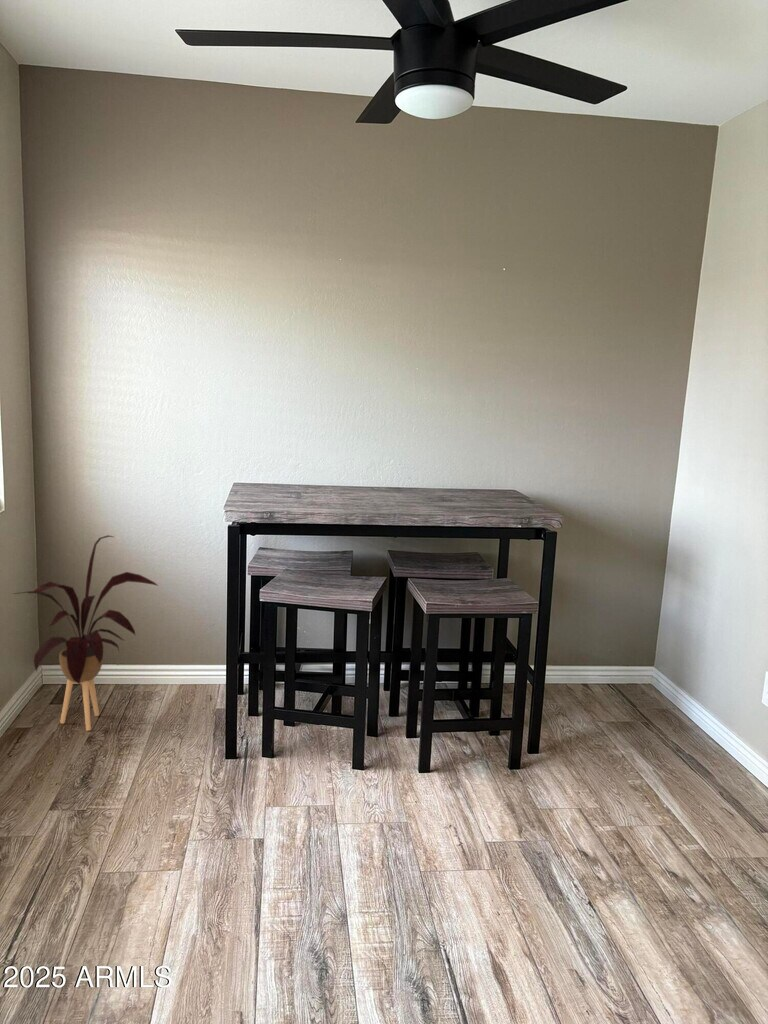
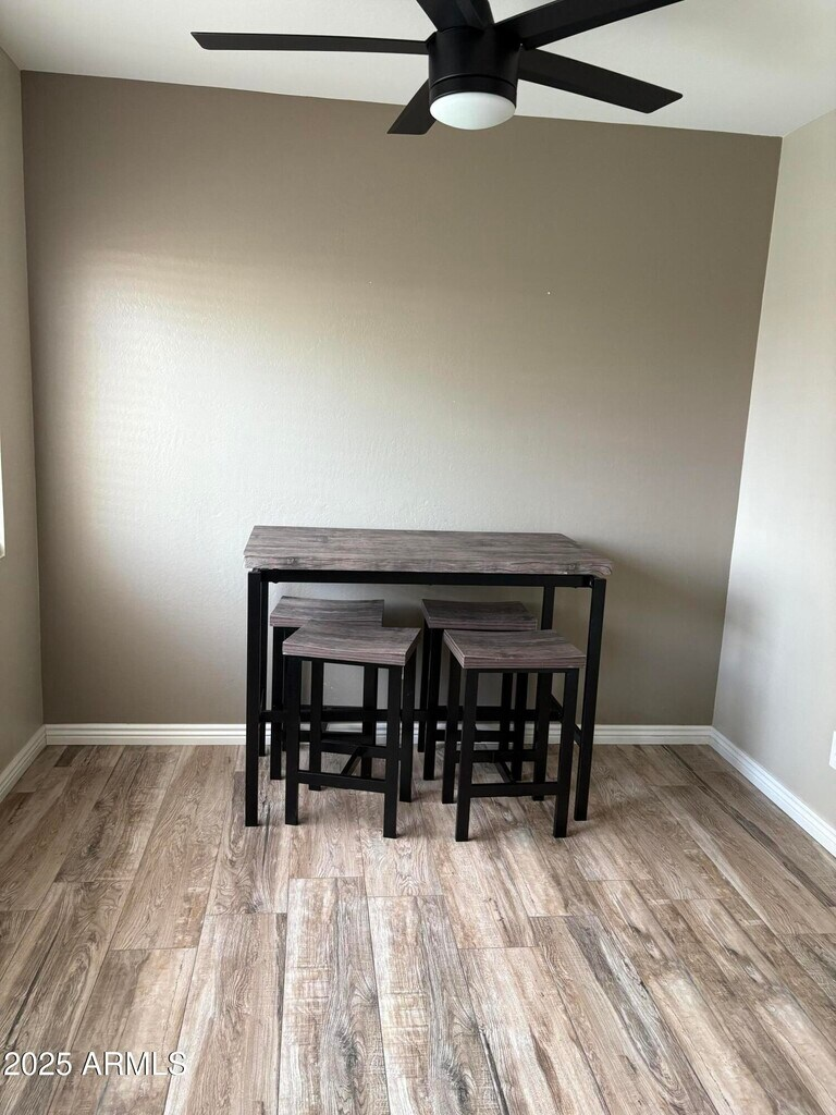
- house plant [13,534,159,732]
